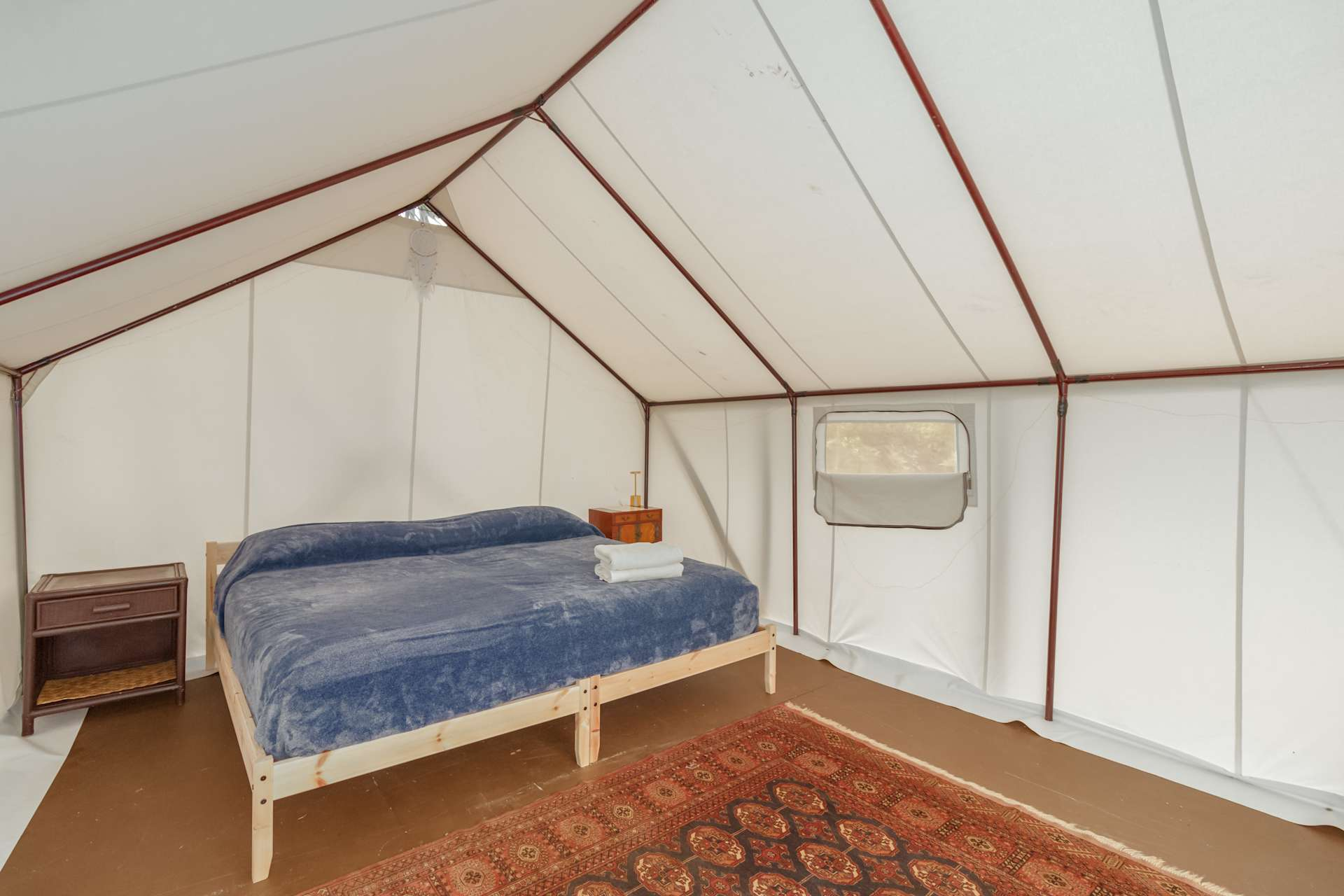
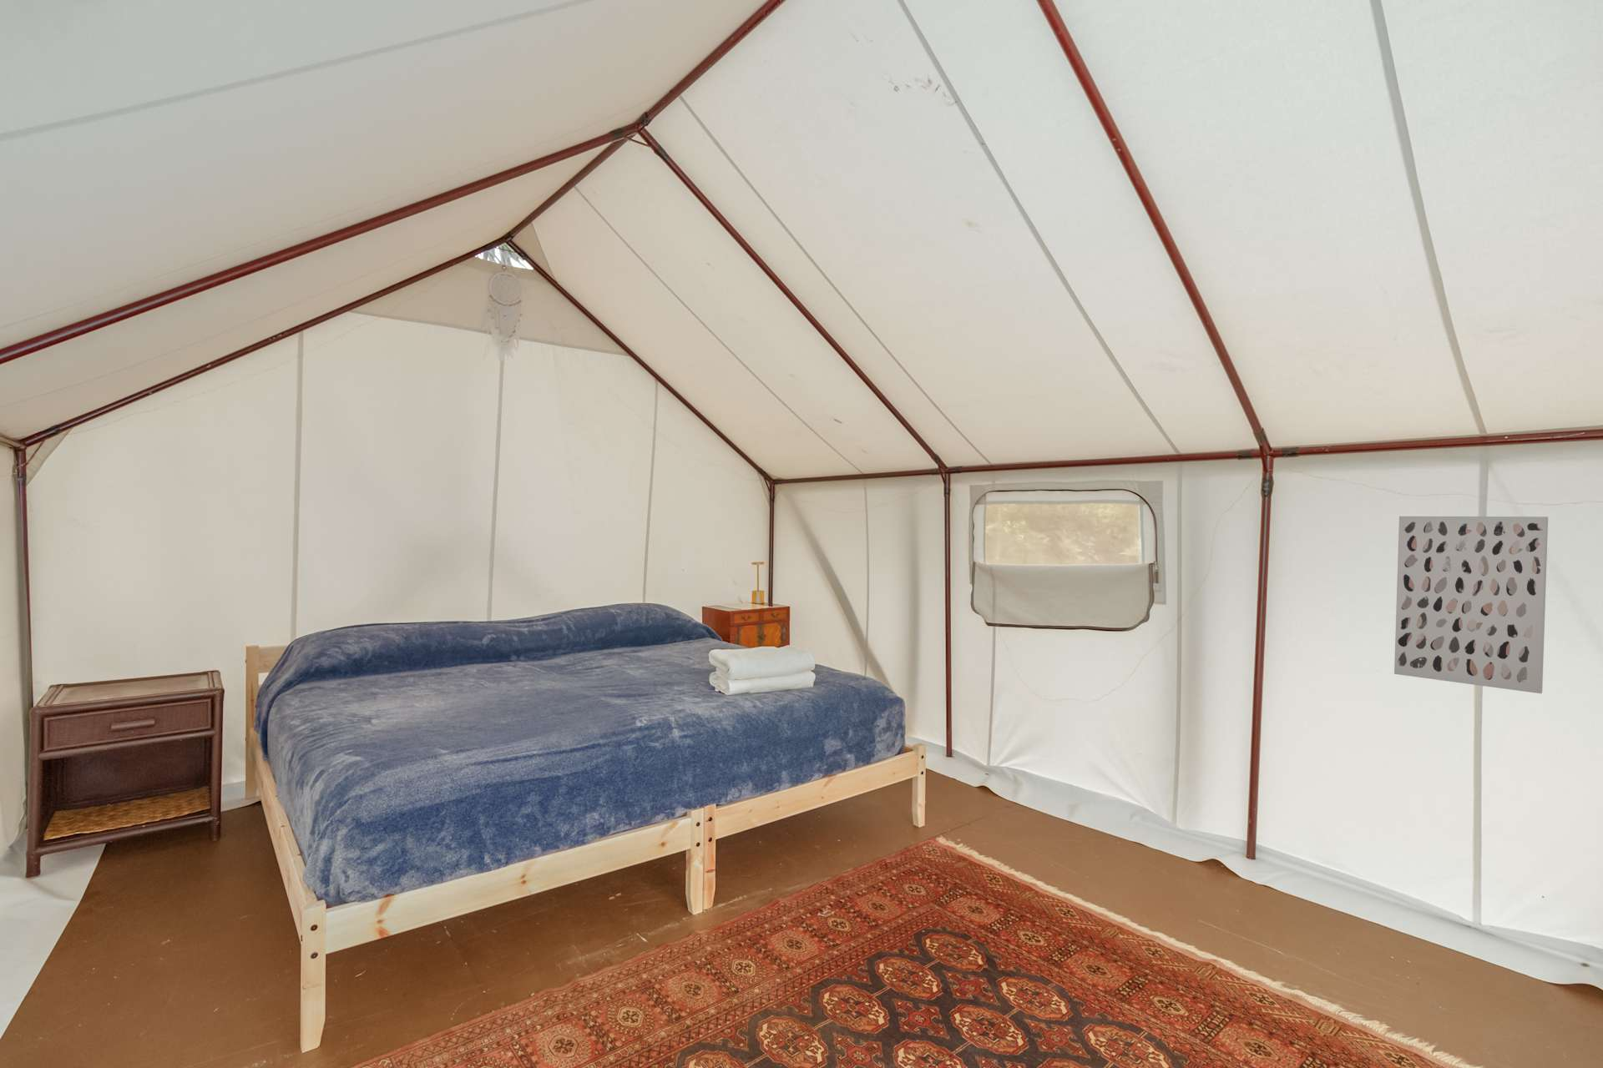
+ wall art [1393,516,1549,694]
